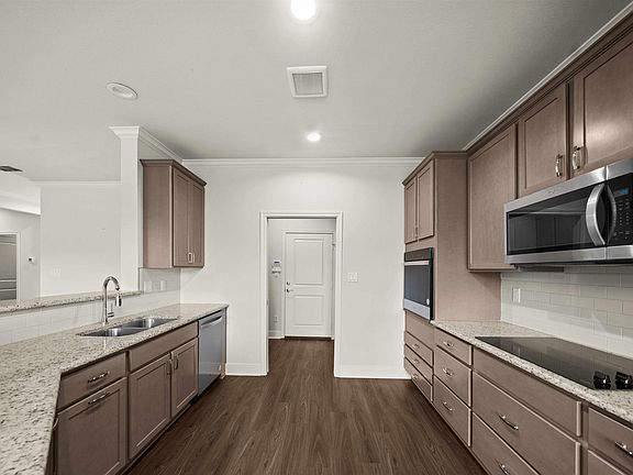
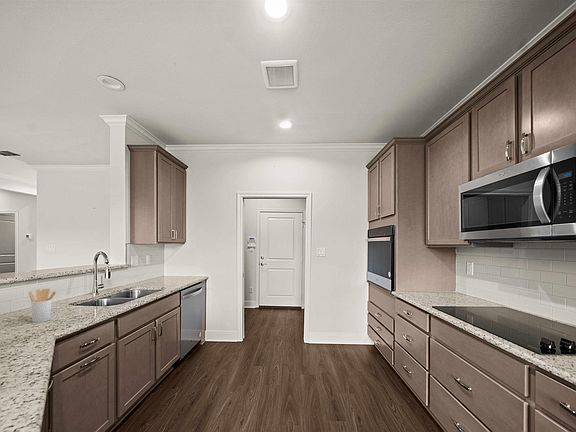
+ utensil holder [28,288,57,324]
